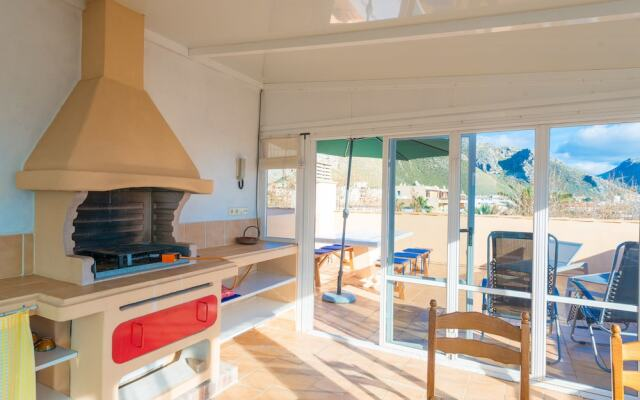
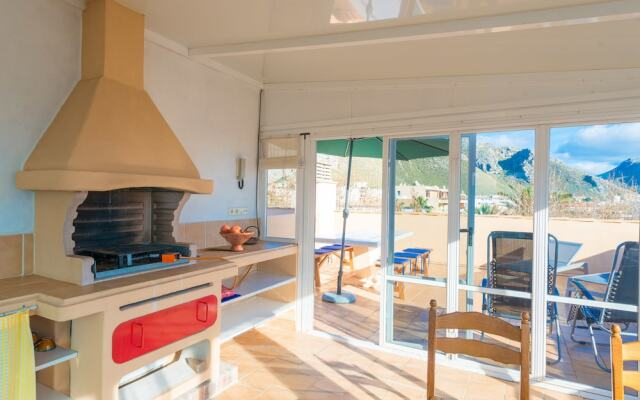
+ fruit bowl [218,224,255,252]
